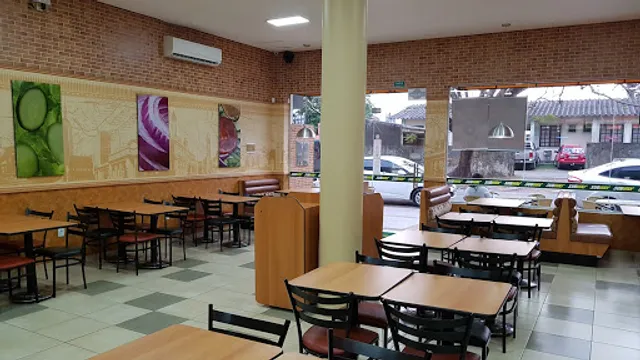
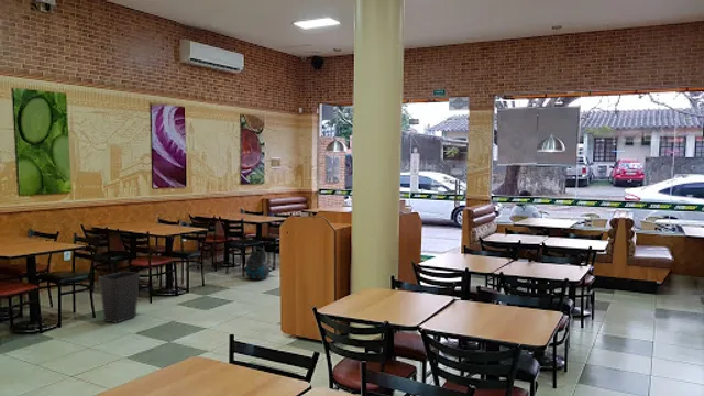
+ waste basket [97,271,141,324]
+ vacuum cleaner [245,246,271,280]
